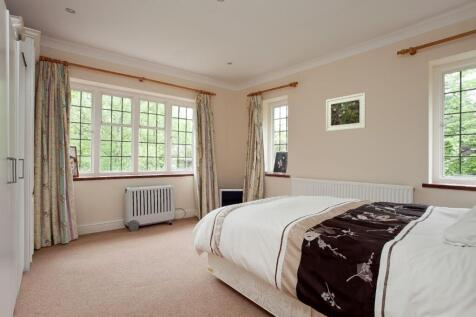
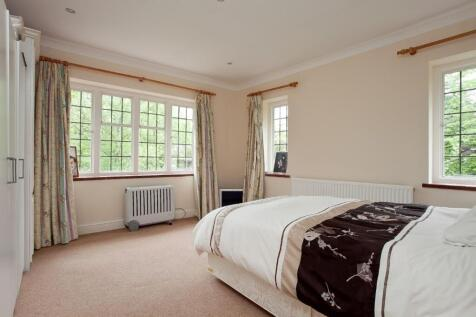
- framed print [325,92,367,132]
